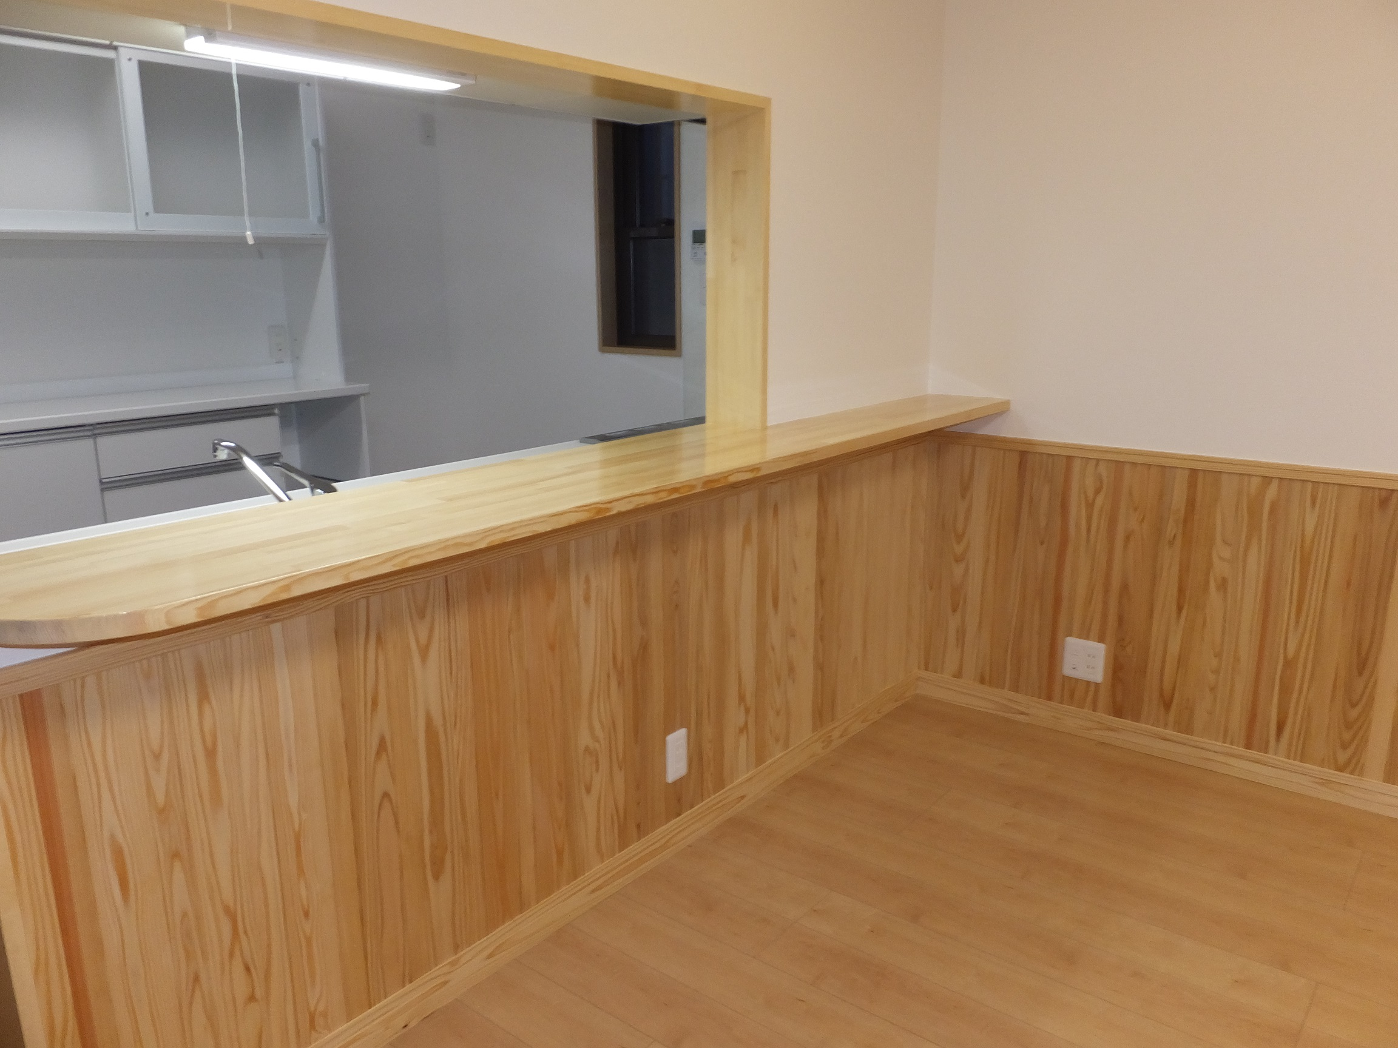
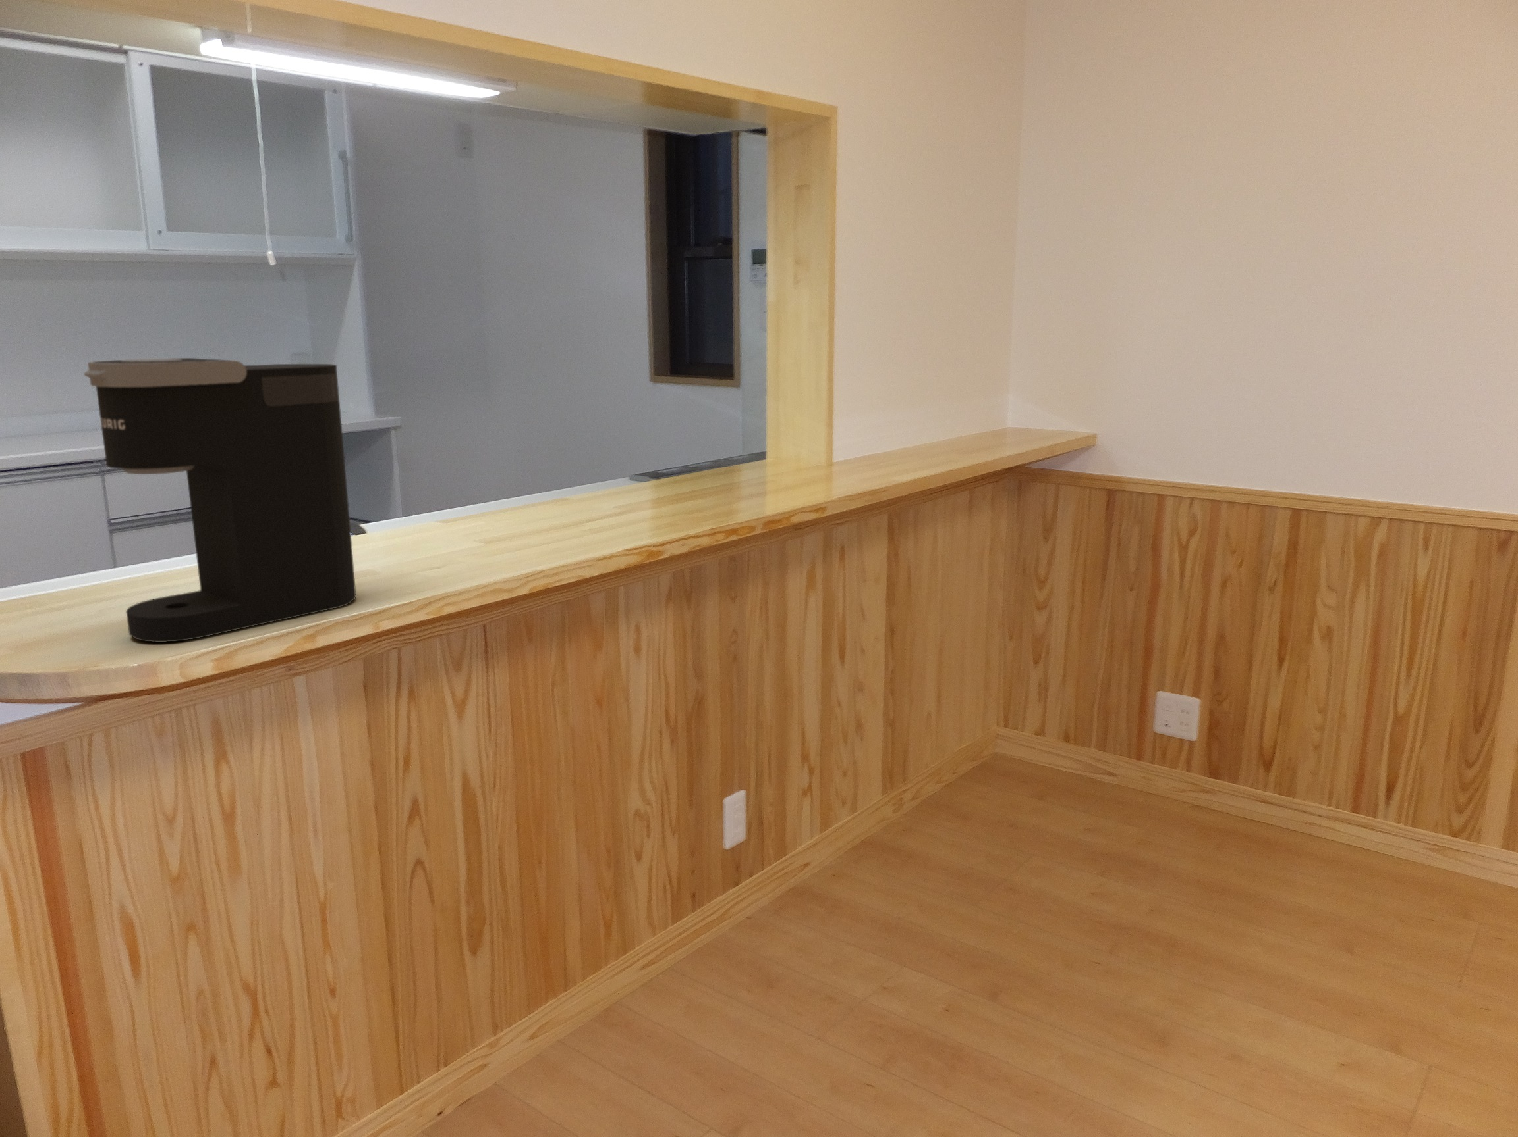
+ coffee maker [84,357,357,643]
